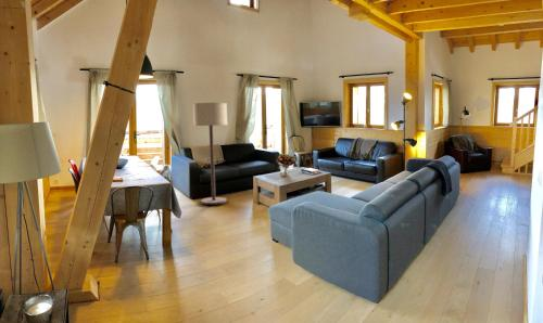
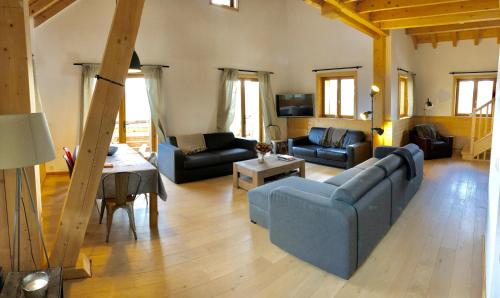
- floor lamp [192,102,228,206]
